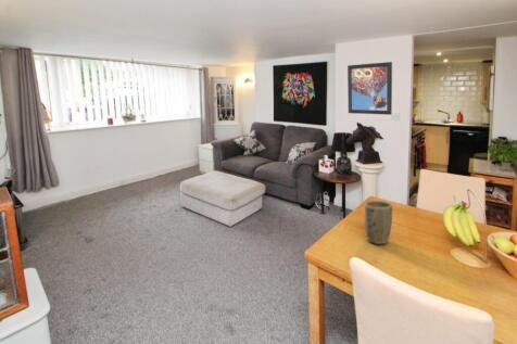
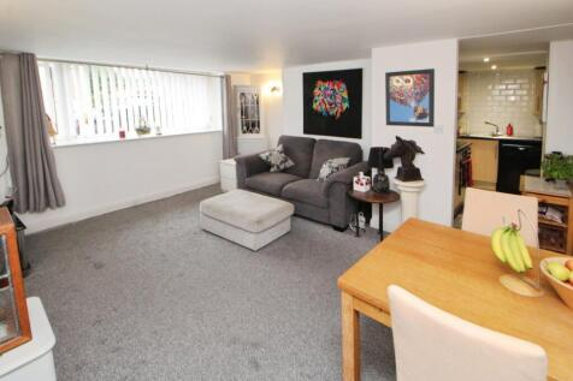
- plant pot [364,200,393,245]
